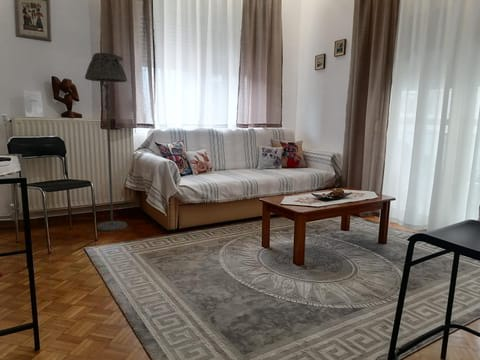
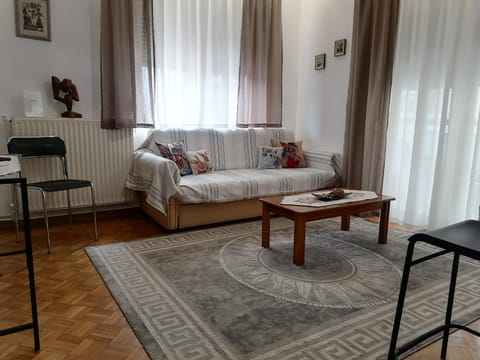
- floor lamp [84,52,128,232]
